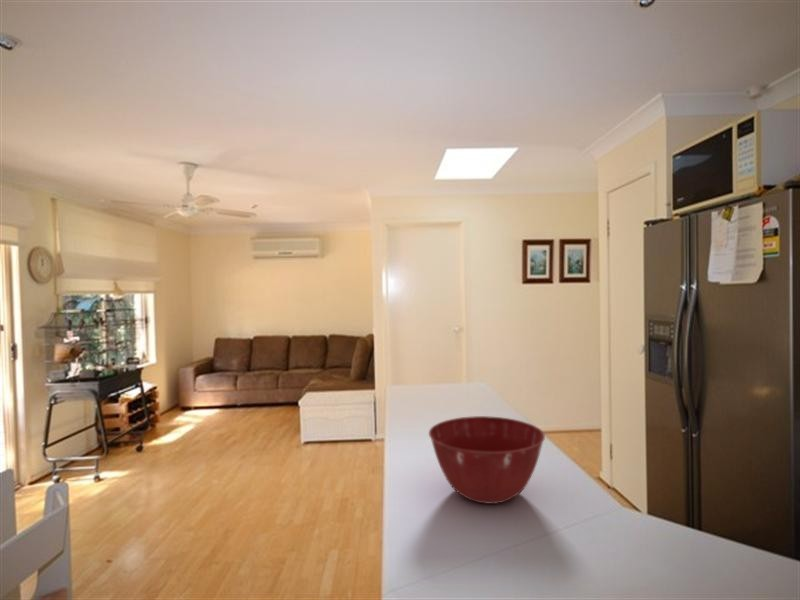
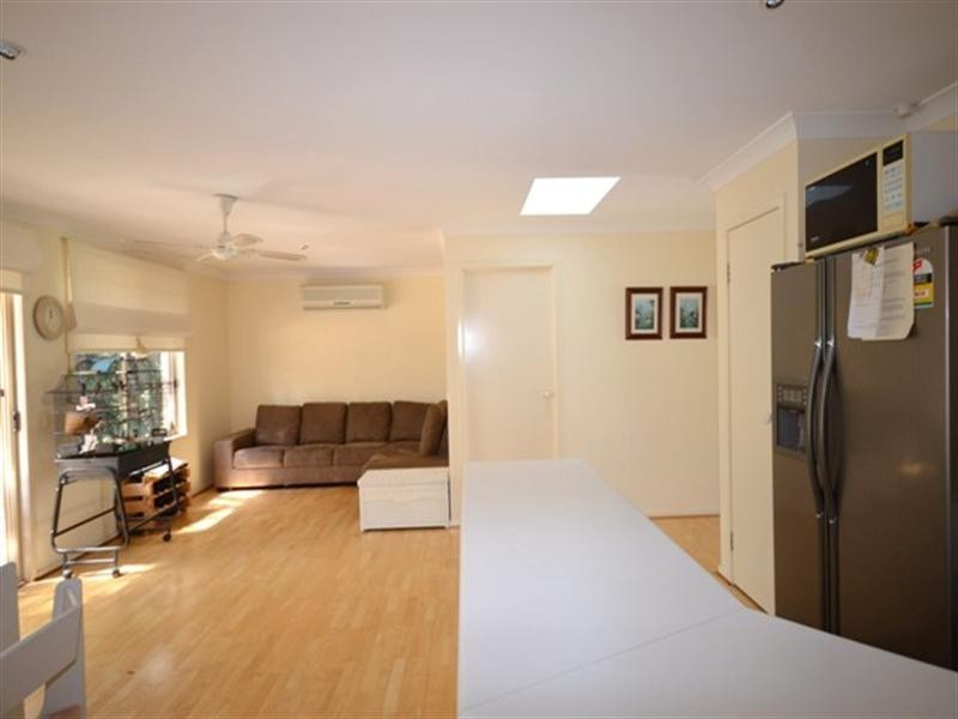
- mixing bowl [428,415,546,505]
